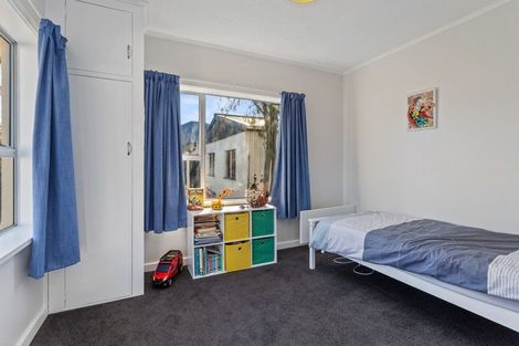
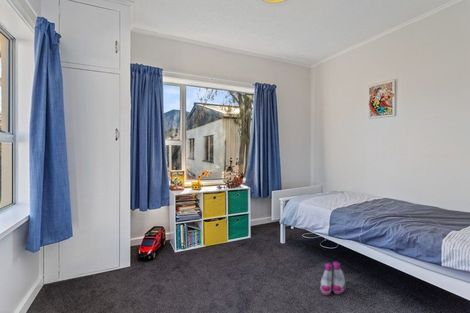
+ boots [319,261,347,296]
